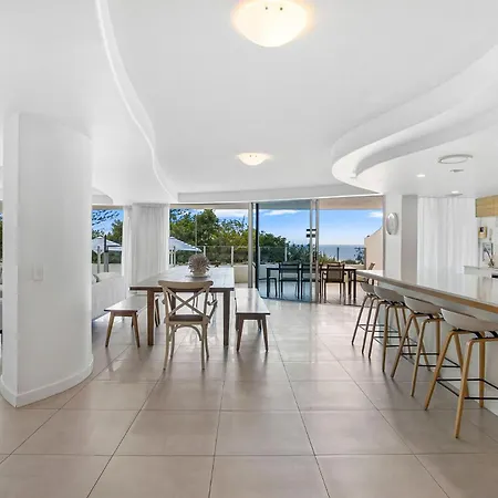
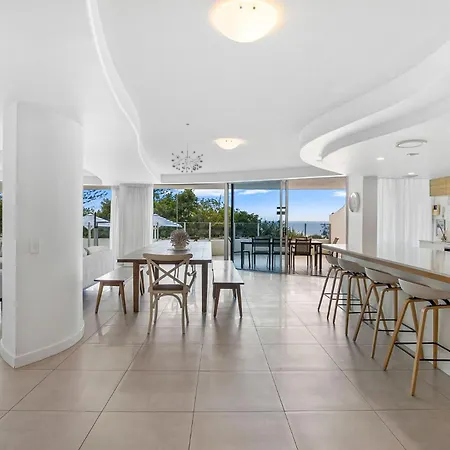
+ chandelier [171,123,204,173]
